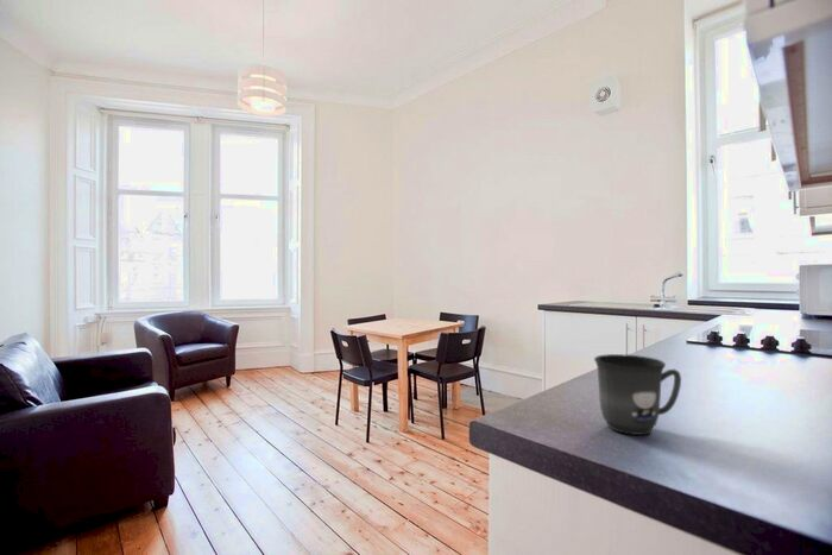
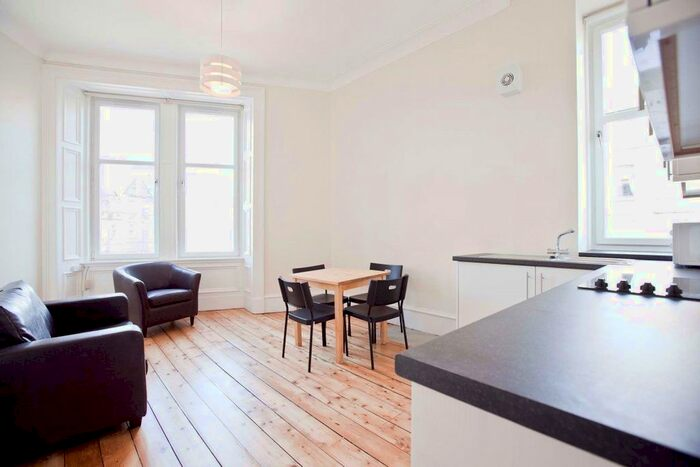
- mug [593,353,682,436]
